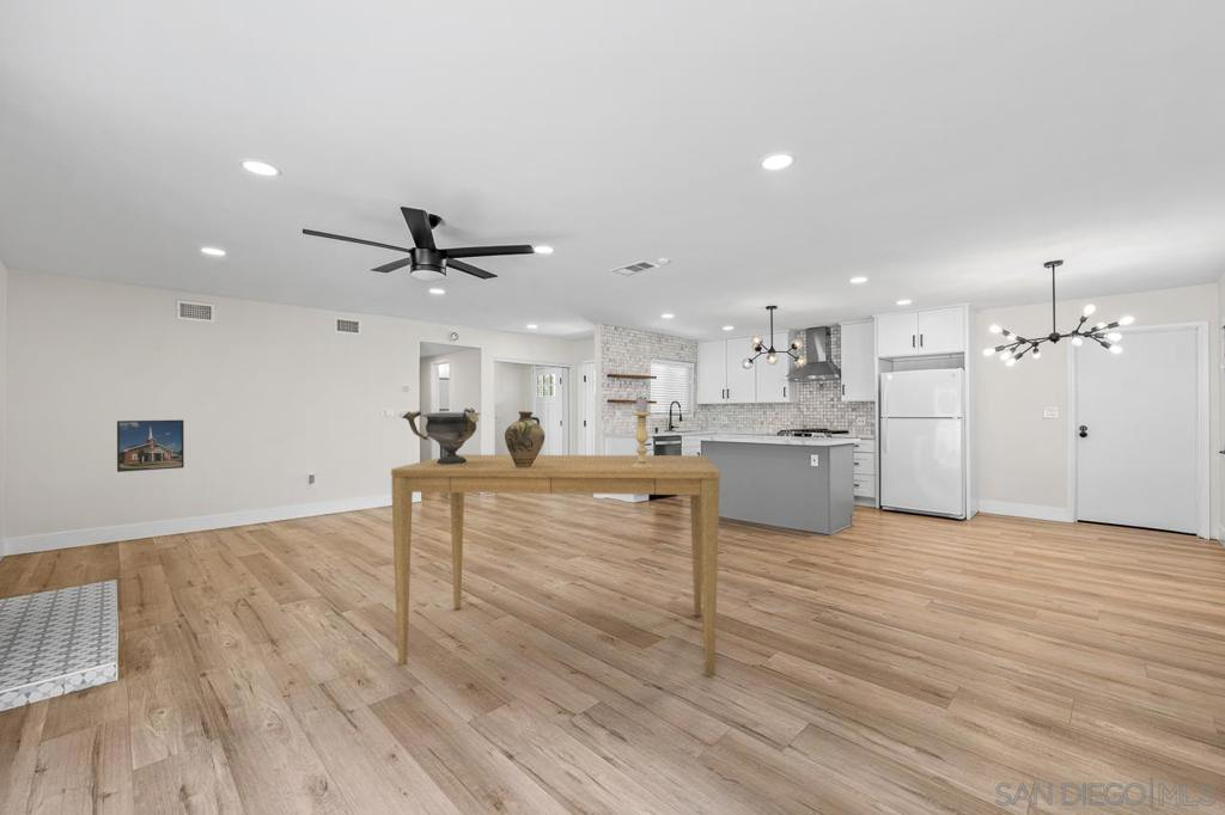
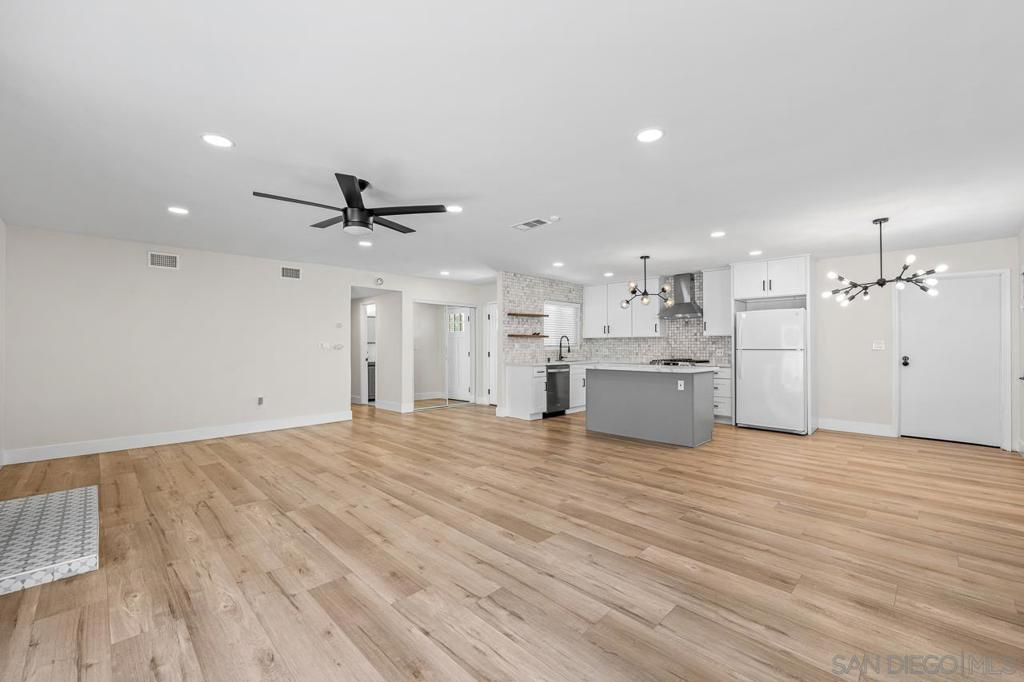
- dining table [390,454,721,678]
- decorative bowl [401,406,481,465]
- jug [504,410,546,467]
- candle holder [632,397,652,468]
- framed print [116,418,185,473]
